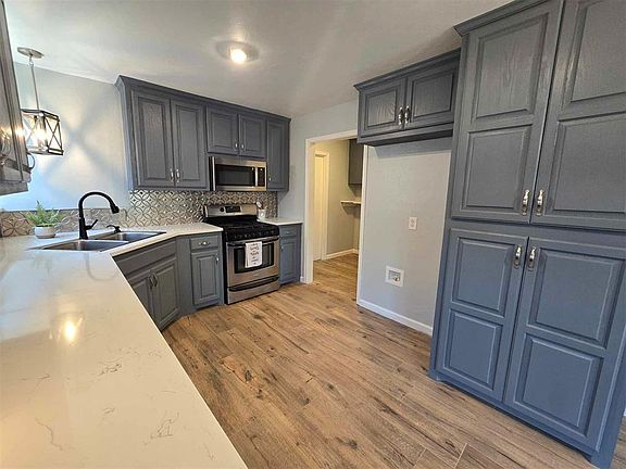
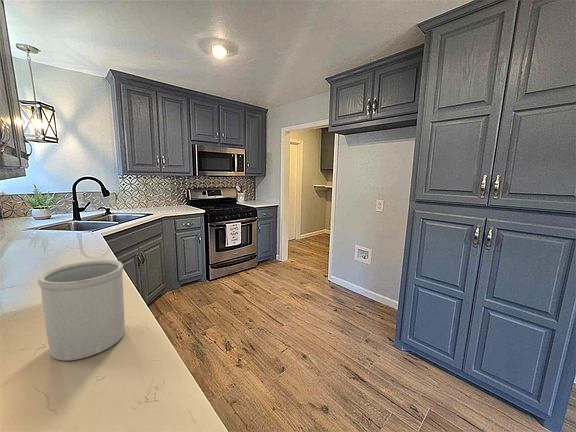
+ utensil holder [37,259,126,362]
